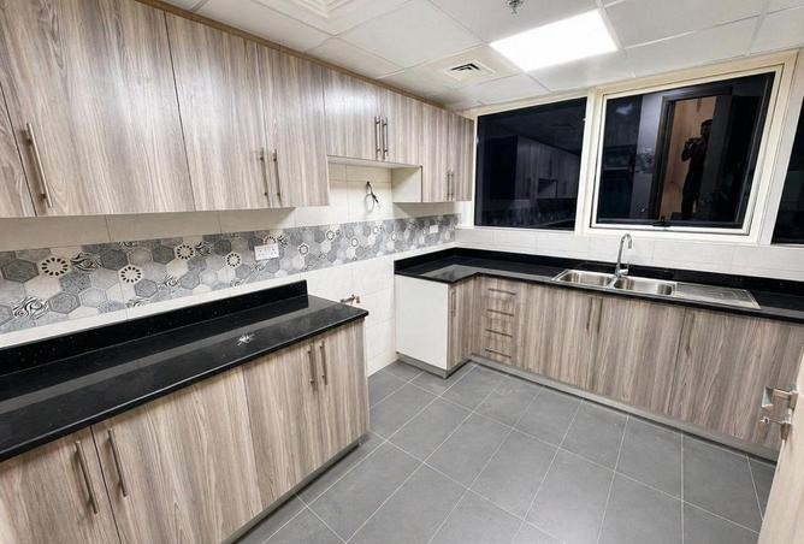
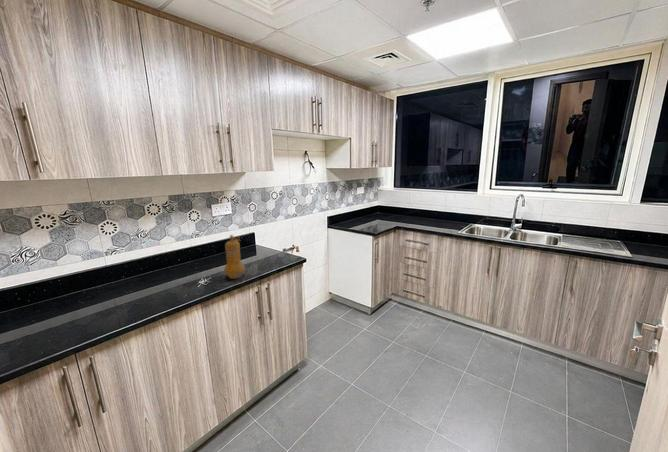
+ pepper mill [223,234,246,280]
